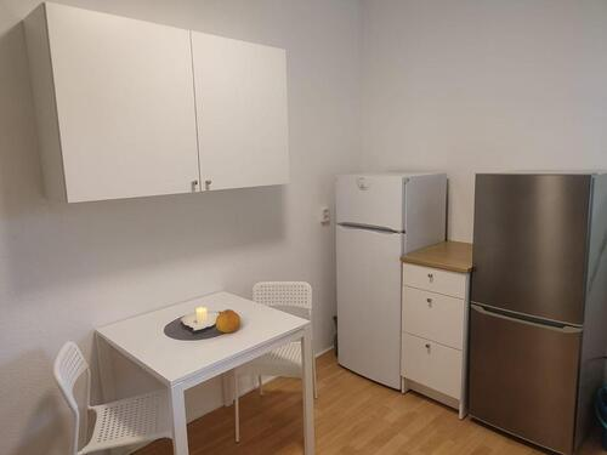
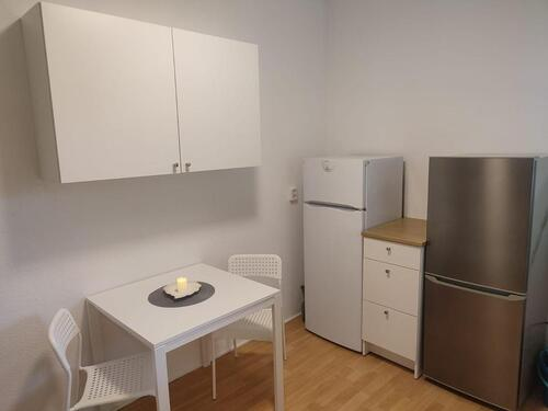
- fruit [214,308,242,334]
